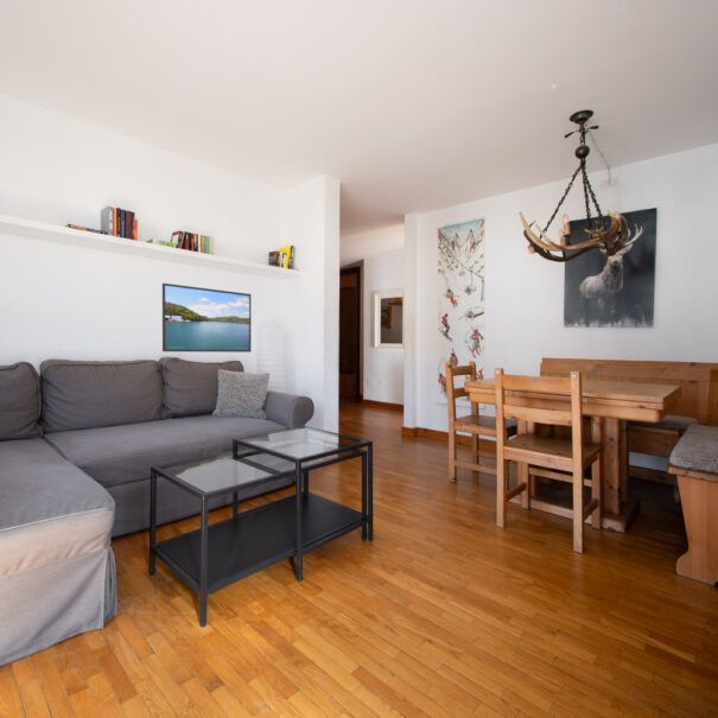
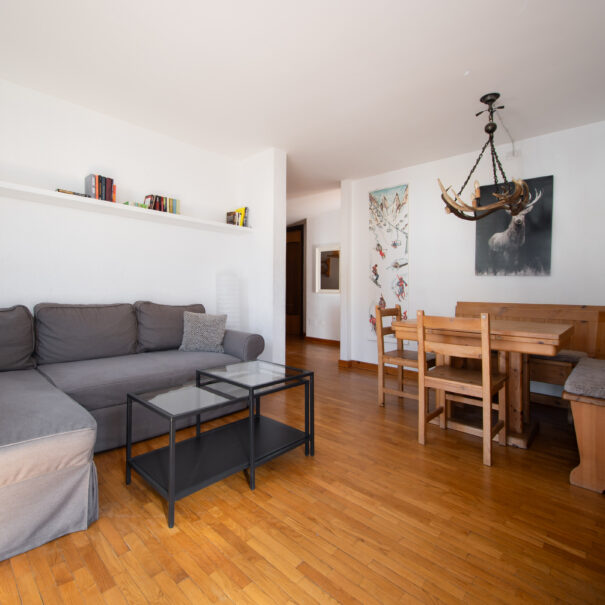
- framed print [161,282,252,354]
